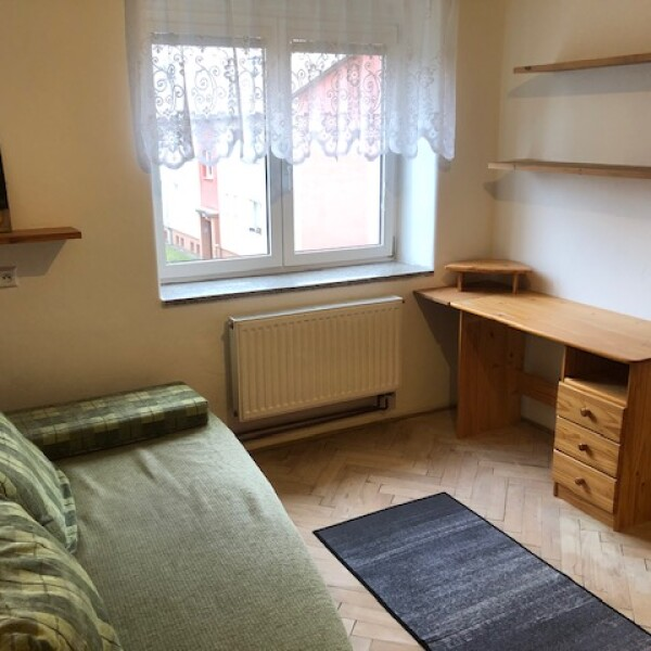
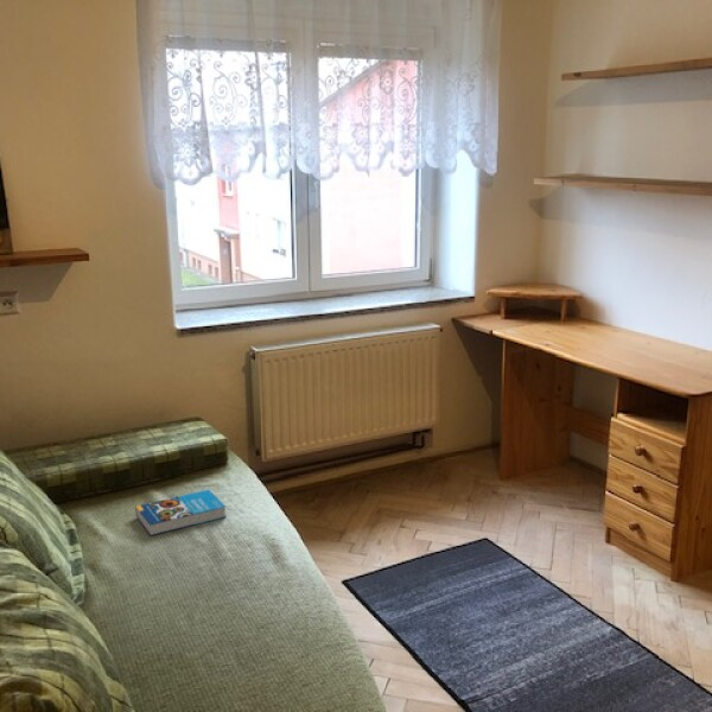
+ book [134,489,227,536]
